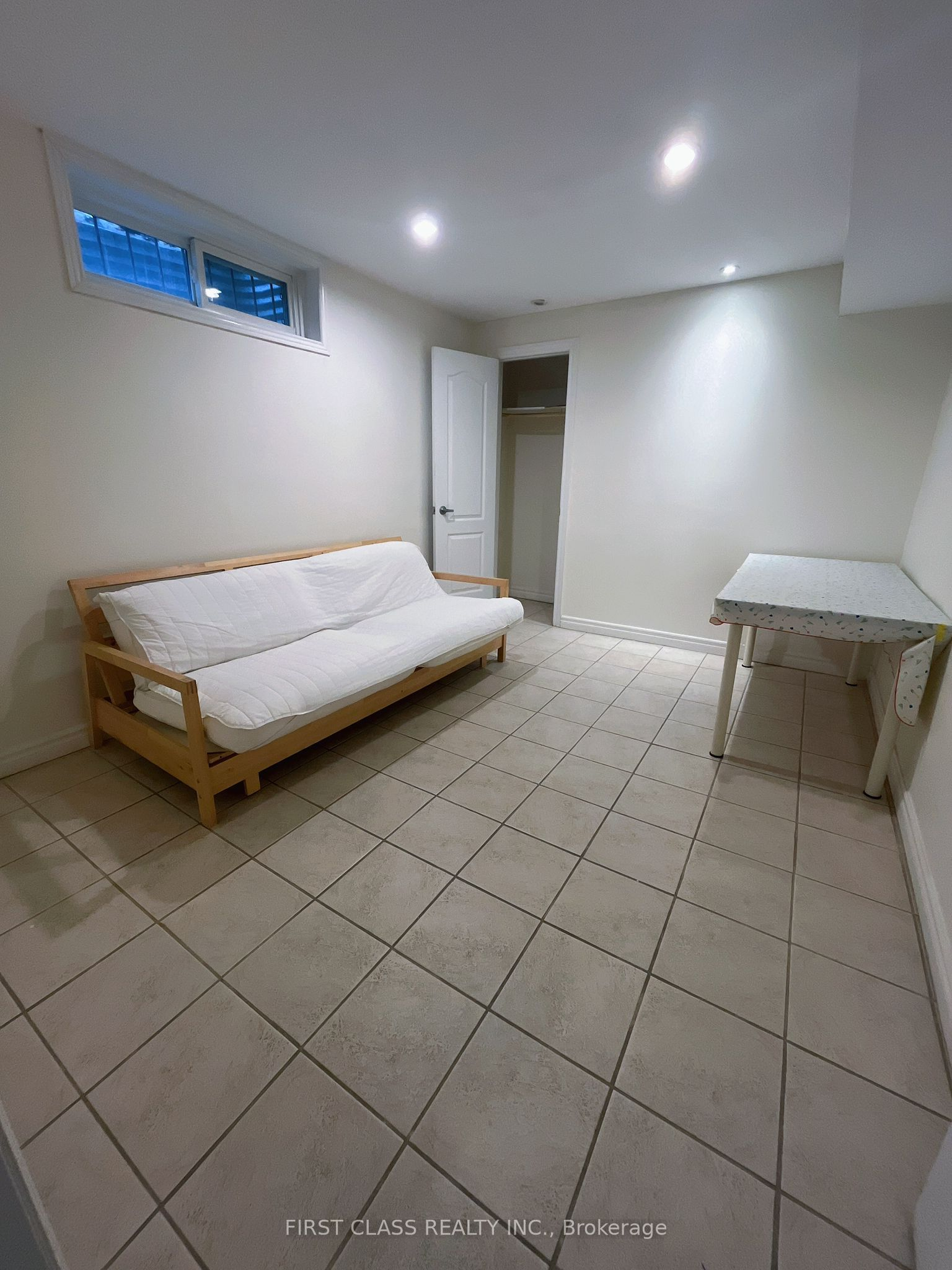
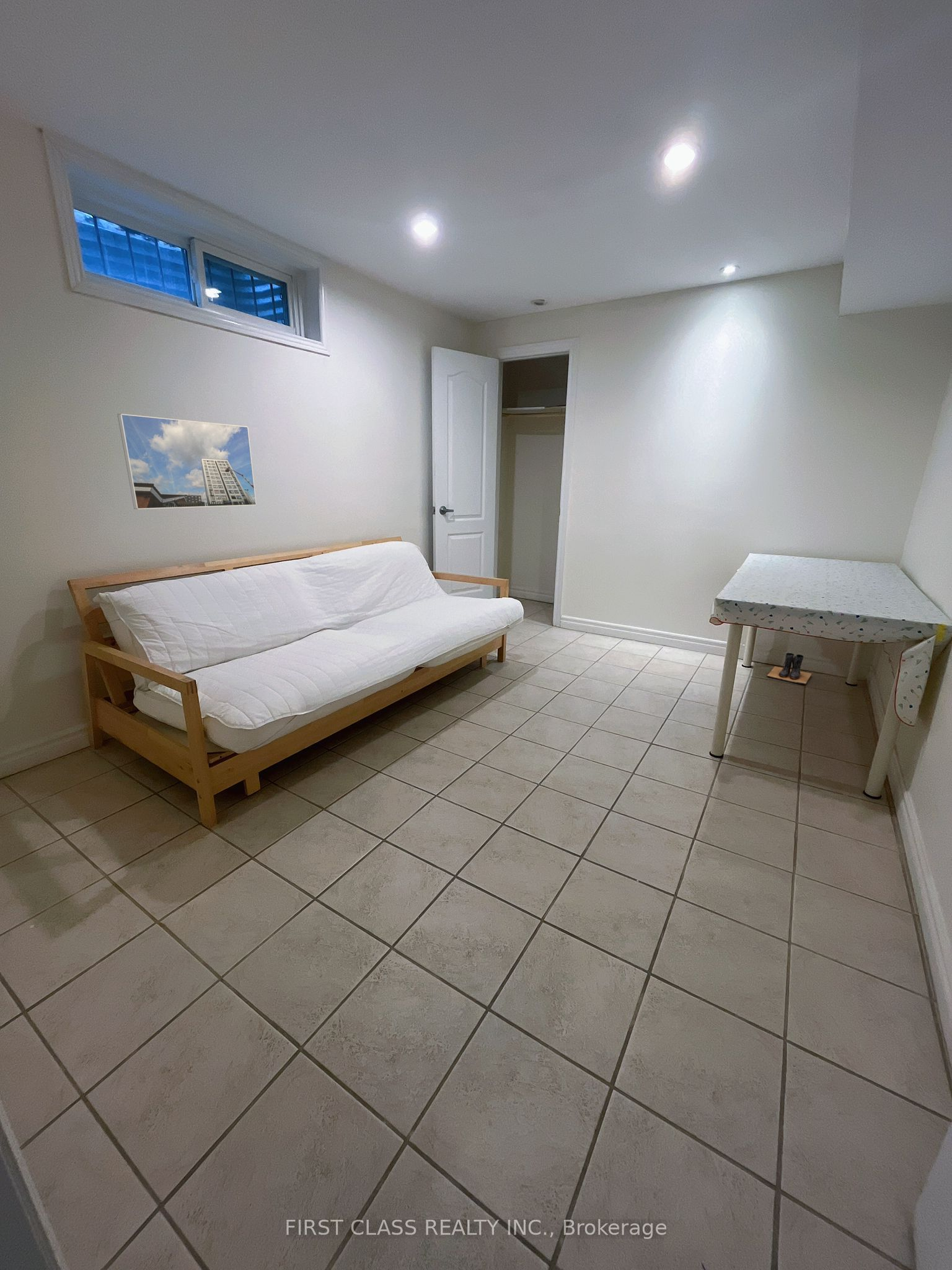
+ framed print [117,413,257,510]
+ boots [766,652,813,685]
